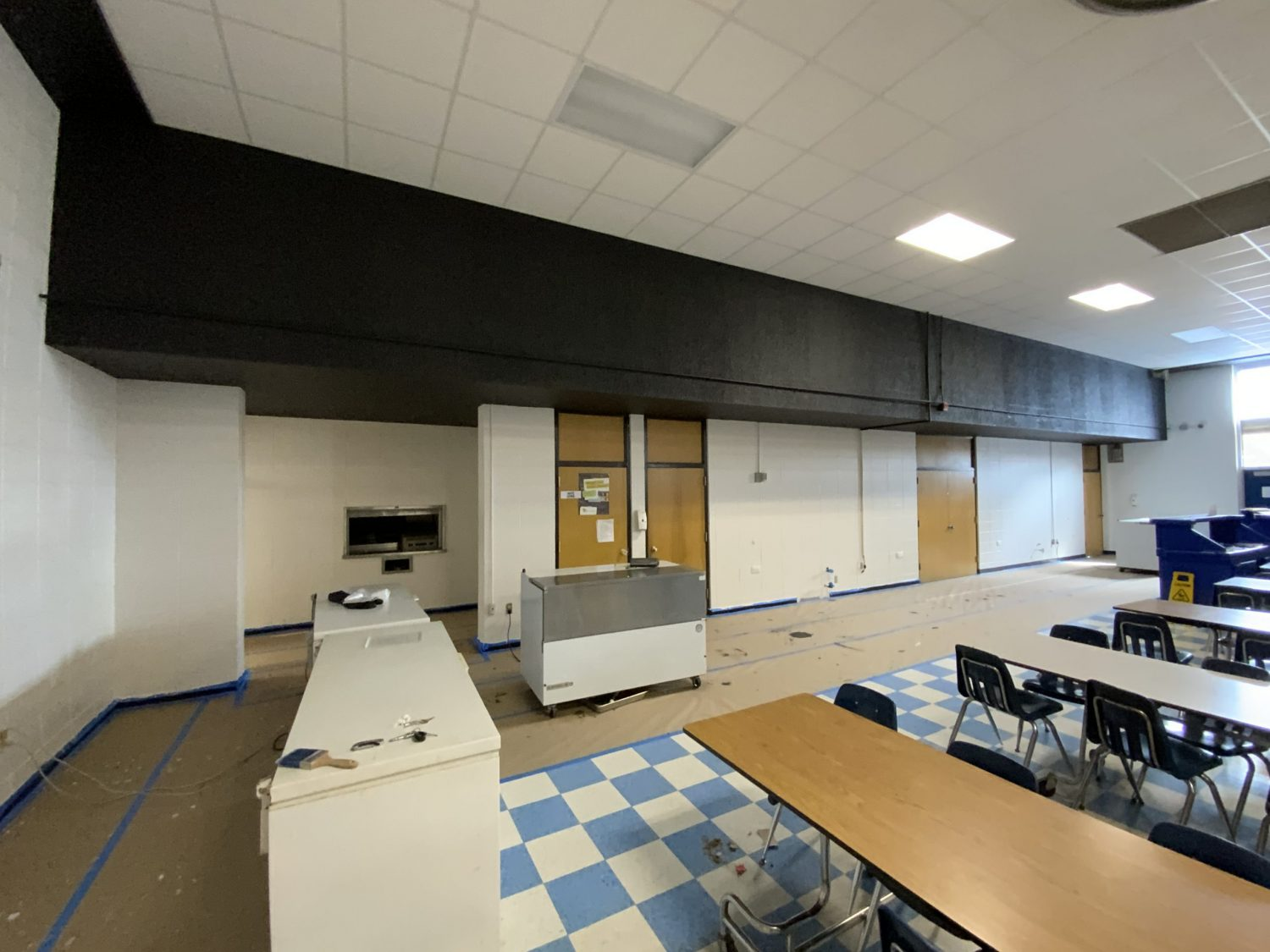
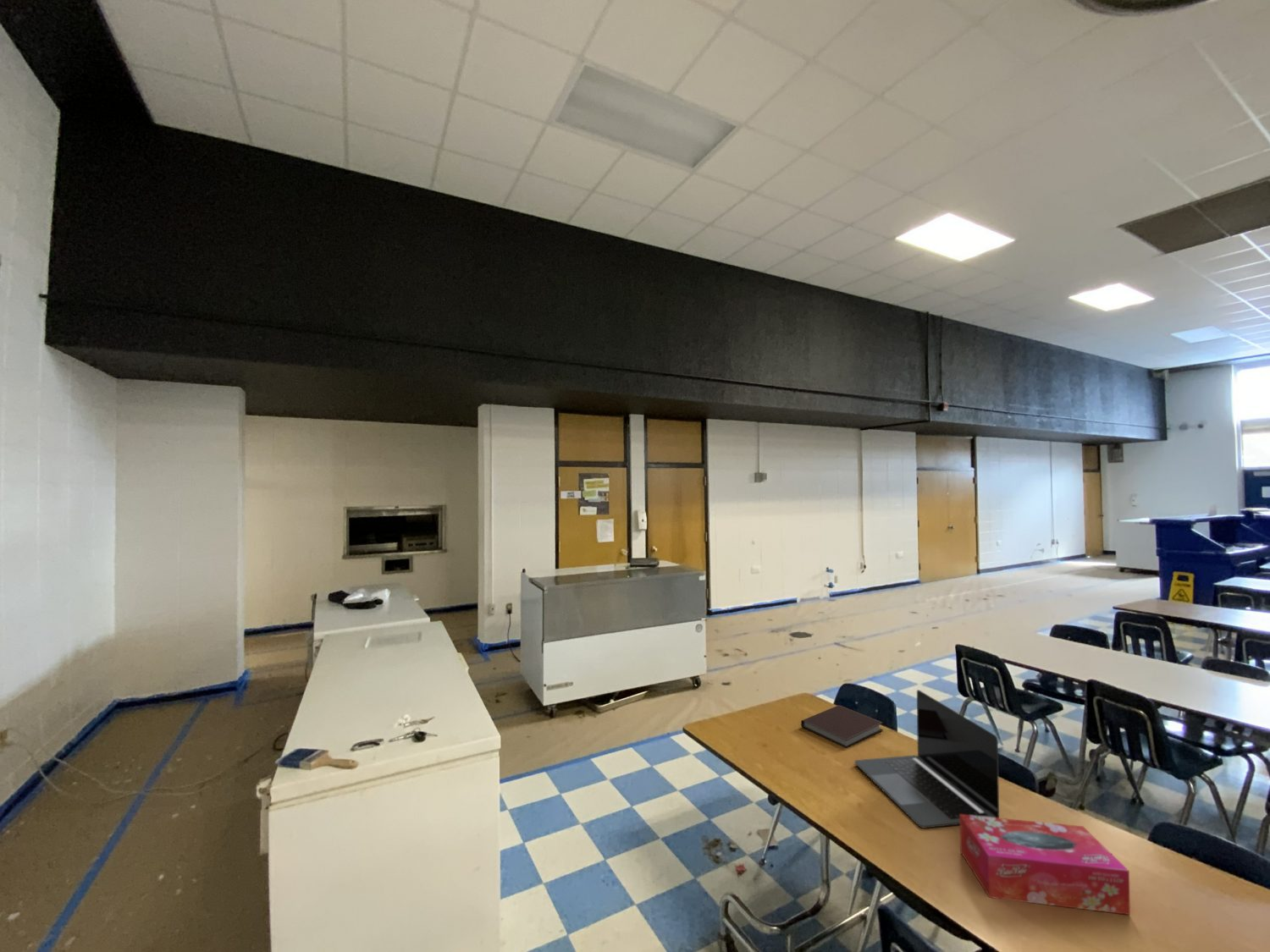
+ laptop [854,689,1000,829]
+ notebook [800,705,884,749]
+ tissue box [959,814,1131,916]
